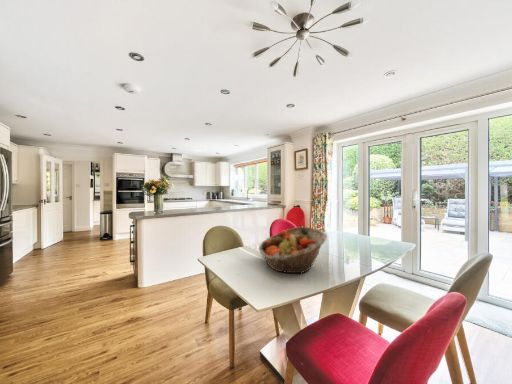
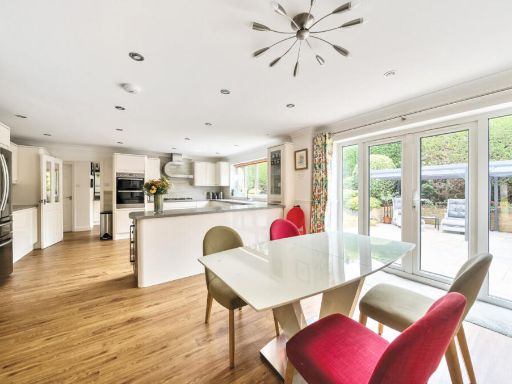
- fruit basket [258,226,328,275]
